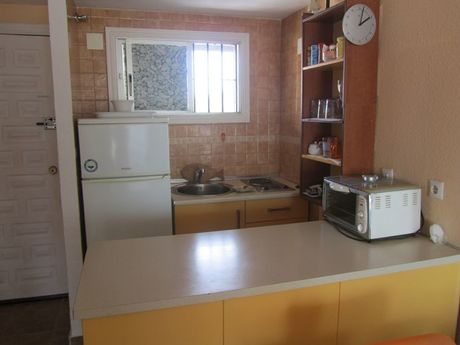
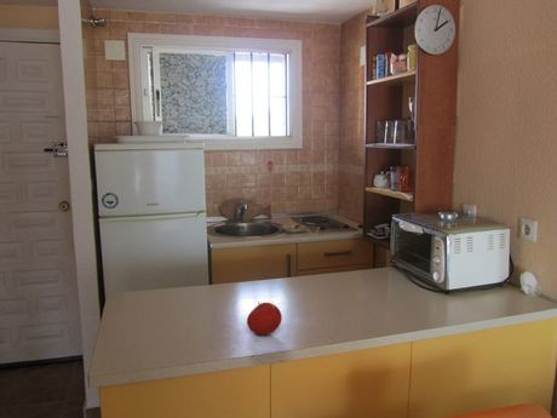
+ fruit [246,300,283,336]
